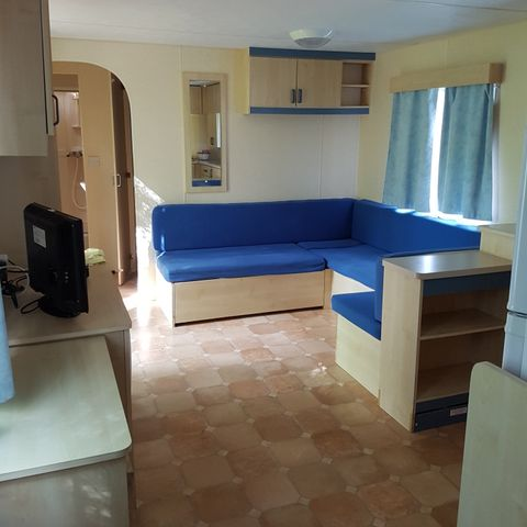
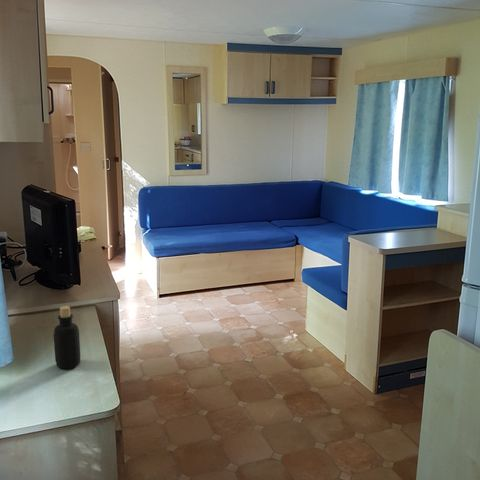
+ bottle [53,305,81,370]
